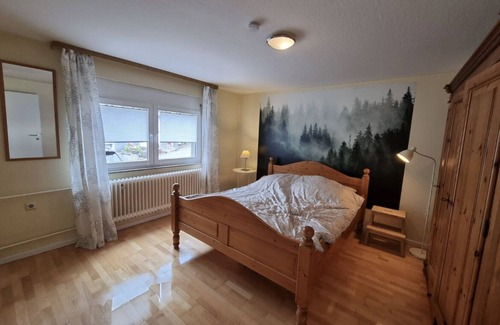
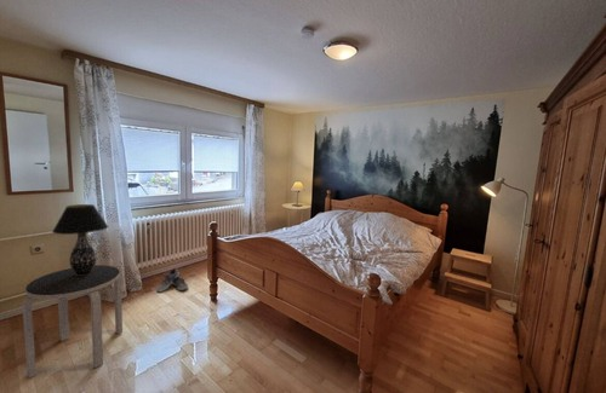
+ side table [21,264,124,378]
+ table lamp [51,203,109,276]
+ shoe [156,267,189,293]
